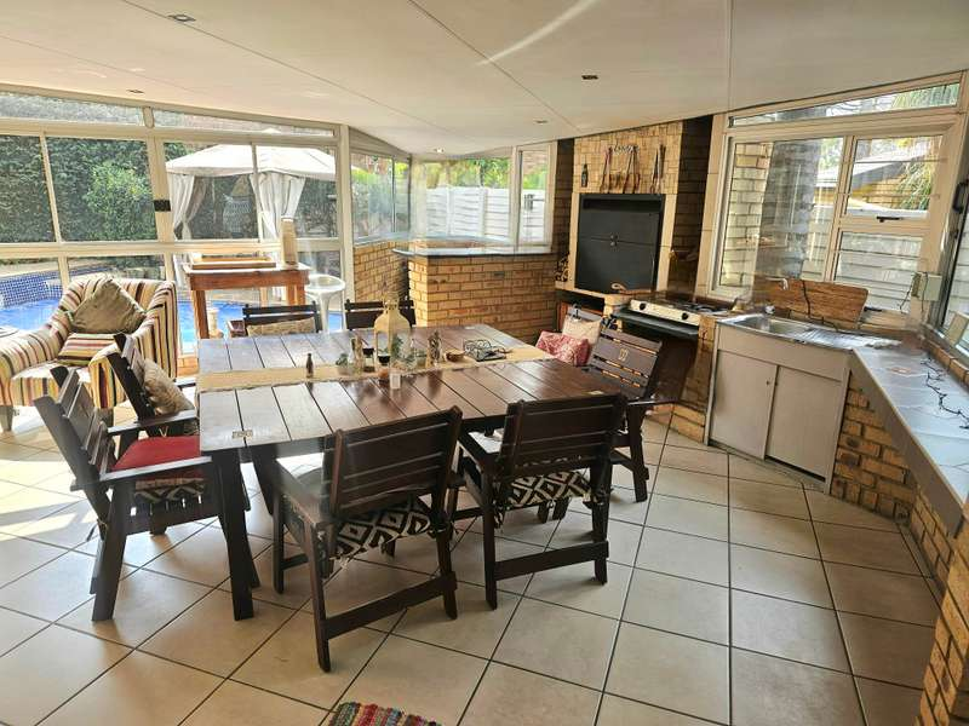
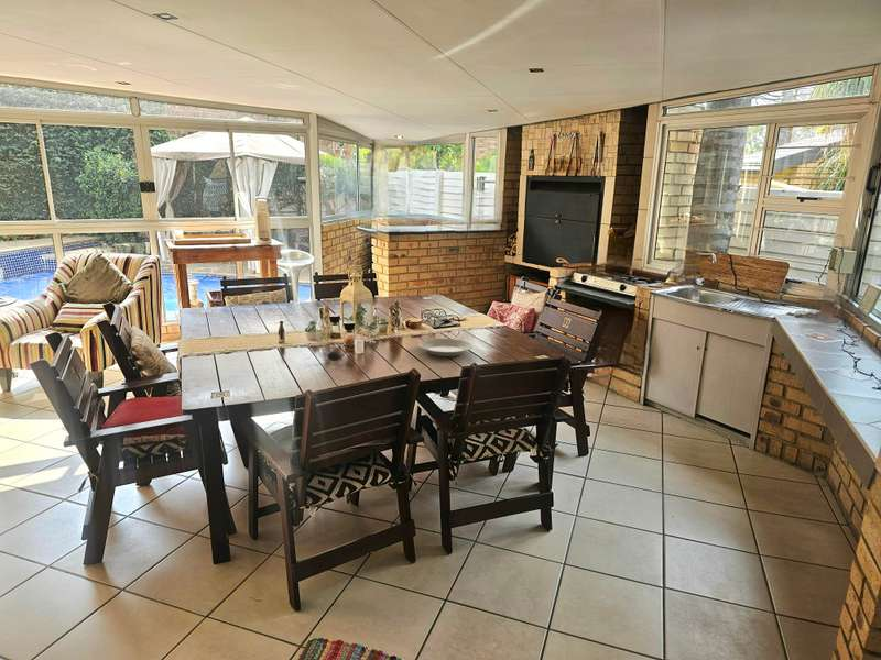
+ plate [417,338,474,358]
+ teapot [326,324,356,362]
